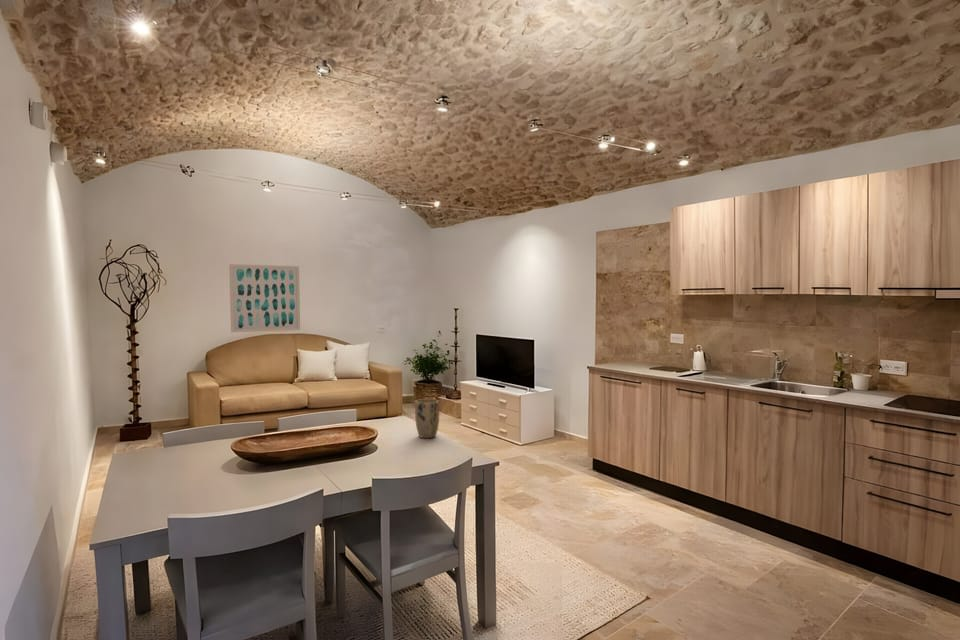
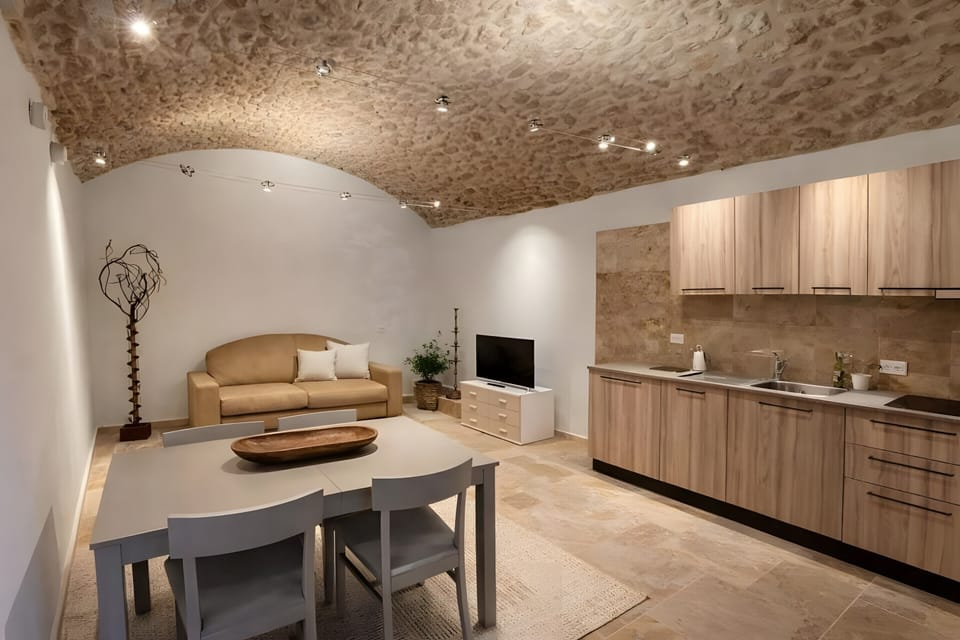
- wall art [228,263,301,333]
- plant pot [414,398,440,439]
